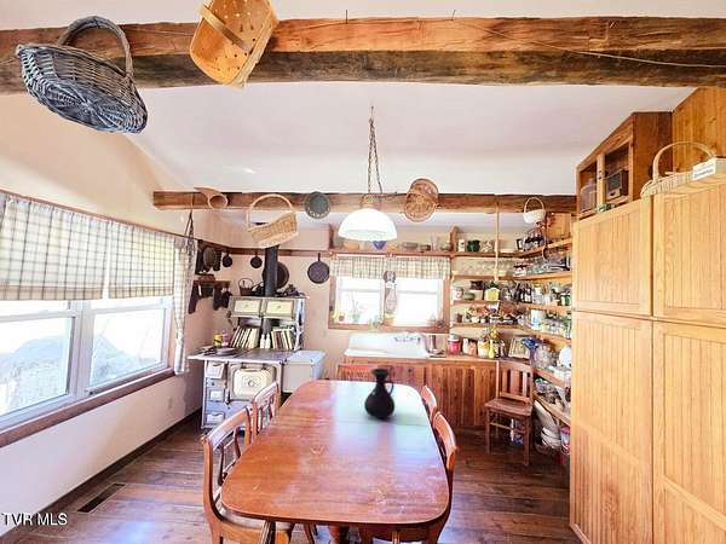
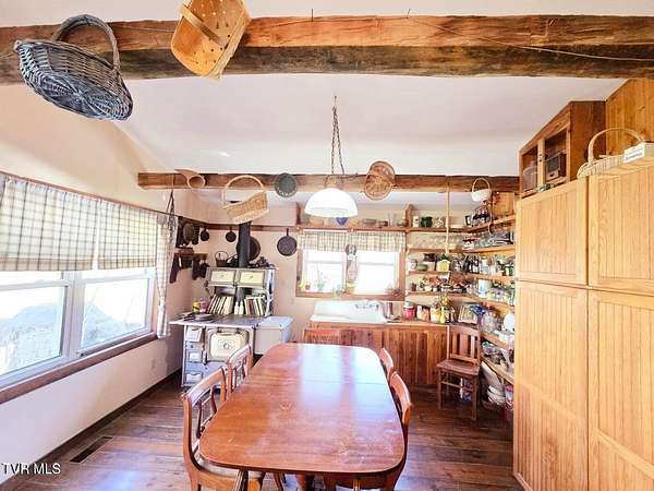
- vase [363,368,396,419]
